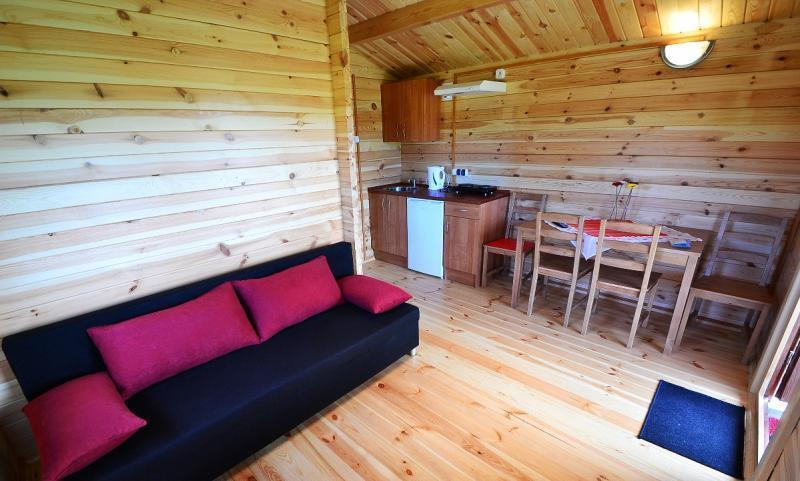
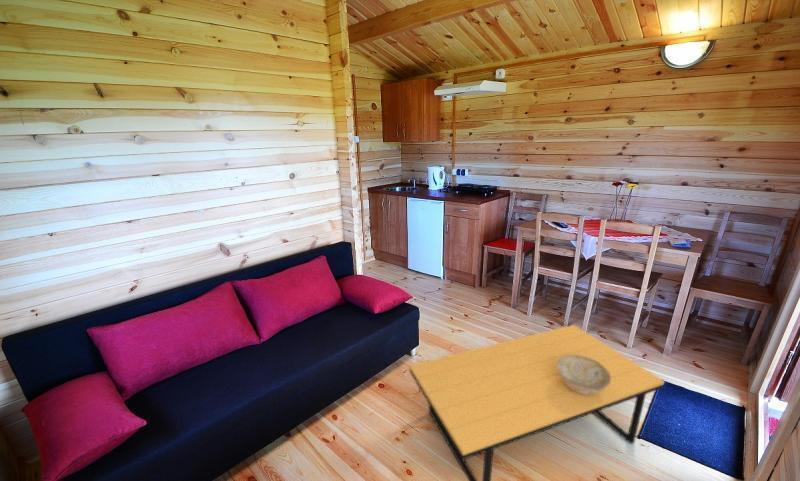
+ coffee table [409,324,666,481]
+ ceramic bowl [557,355,611,394]
